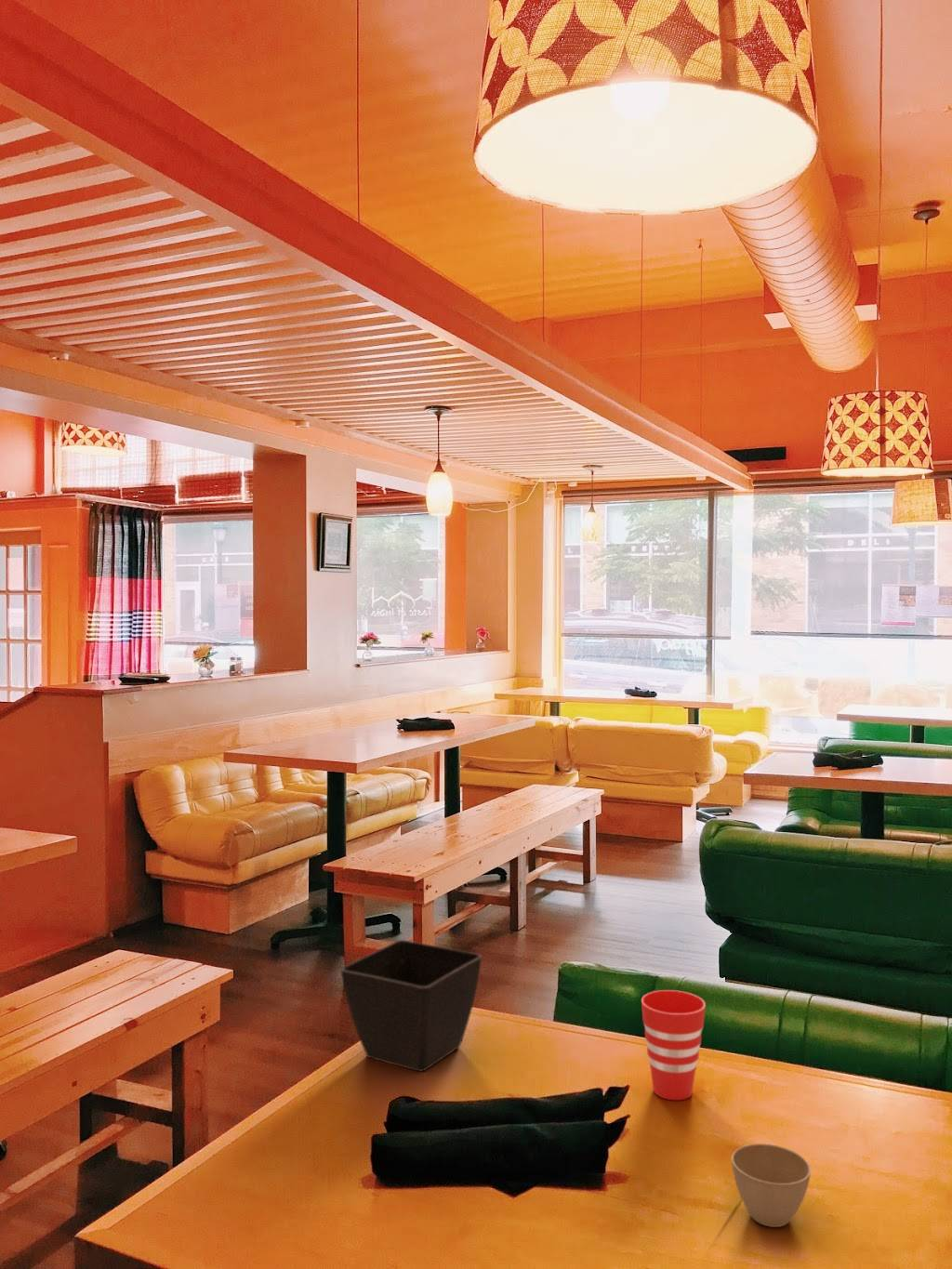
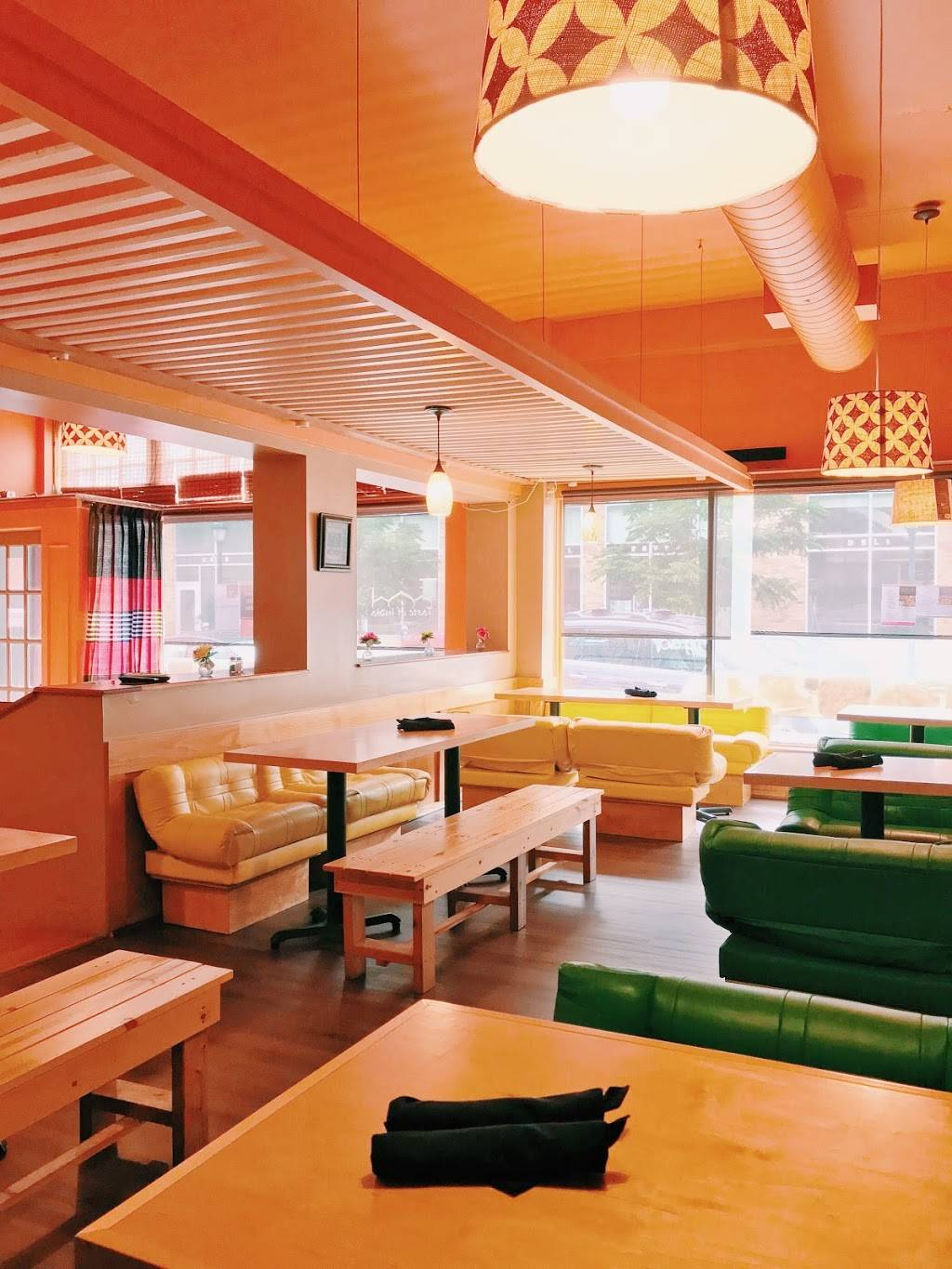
- cup [641,989,707,1102]
- flower pot [340,939,483,1073]
- flower pot [731,1143,812,1228]
